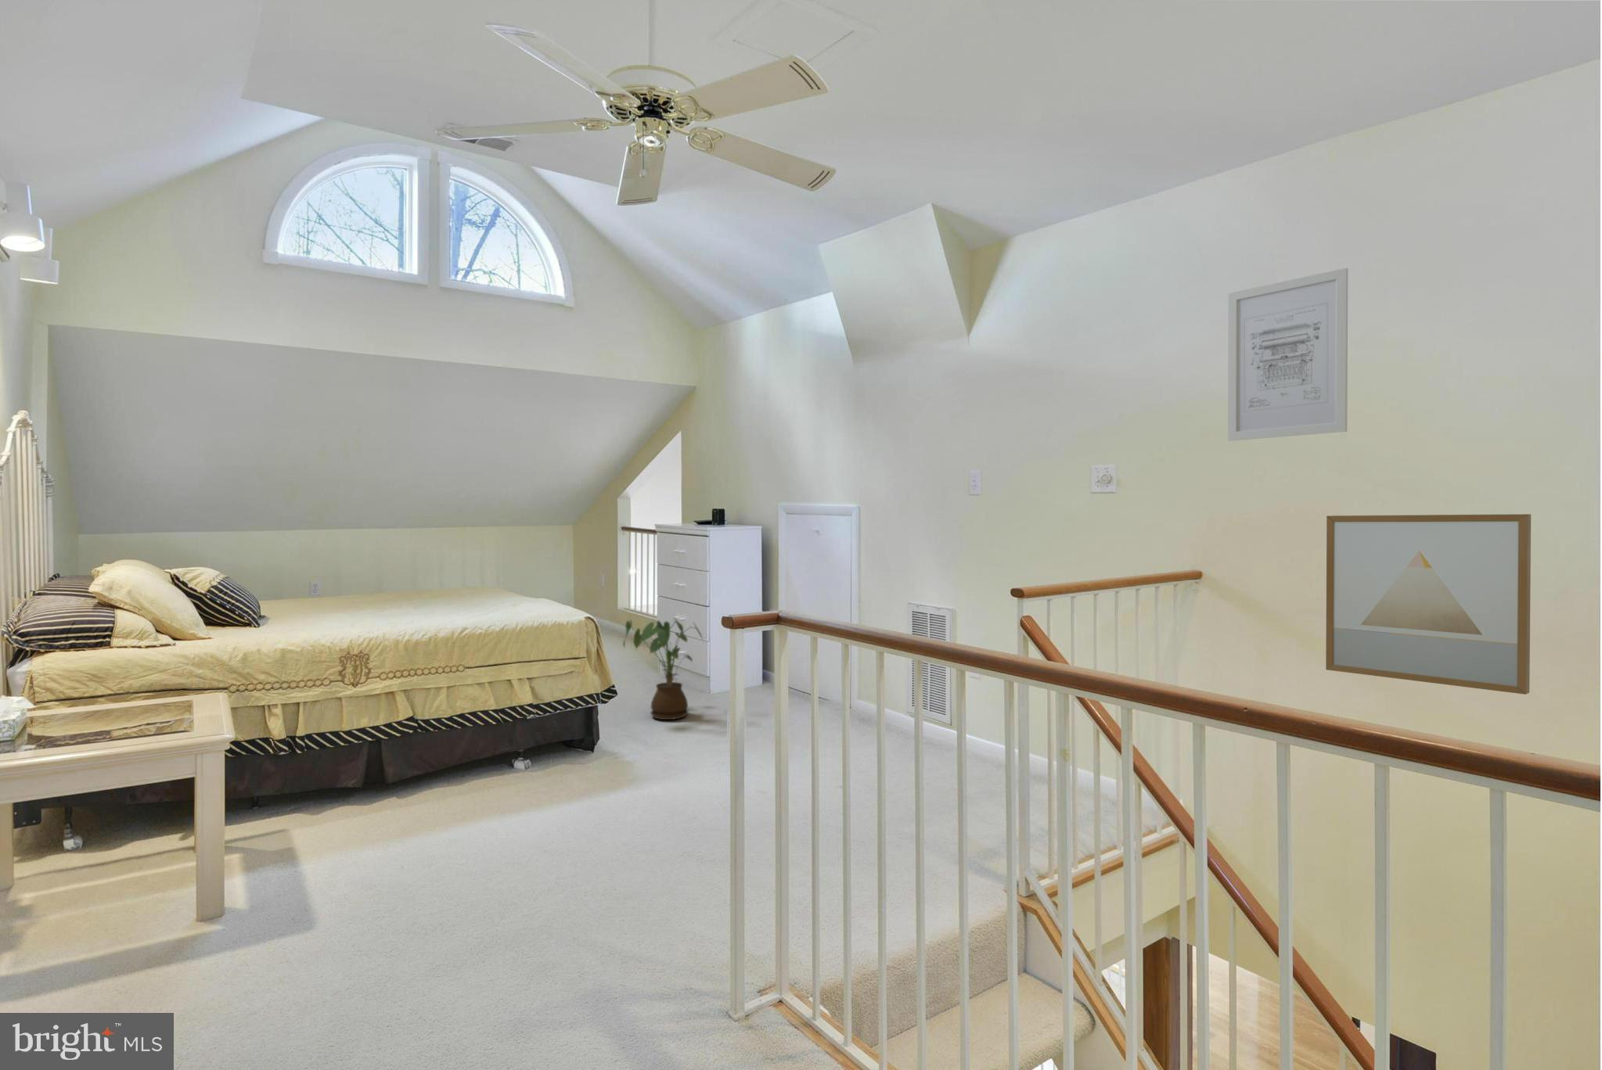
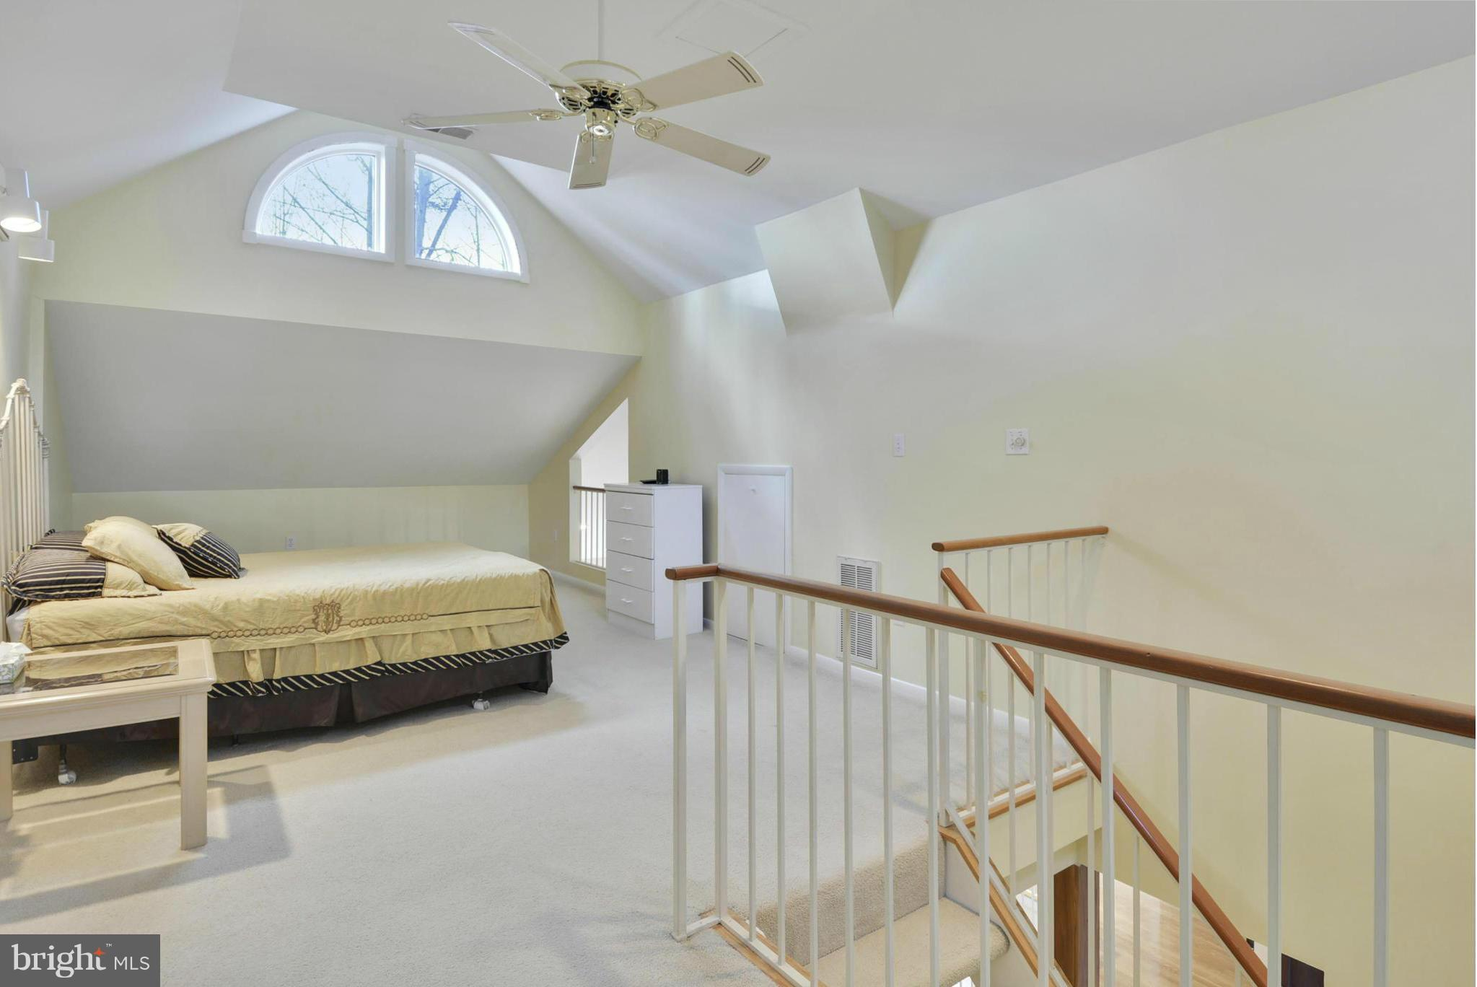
- wall art [1227,266,1349,441]
- house plant [622,615,705,720]
- wall art [1325,514,1532,695]
